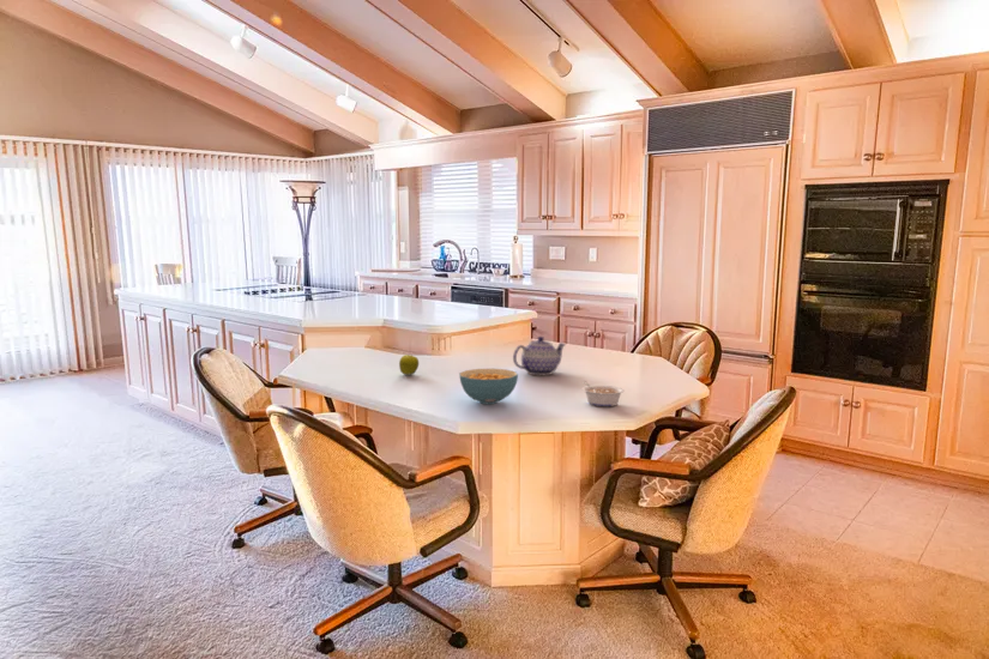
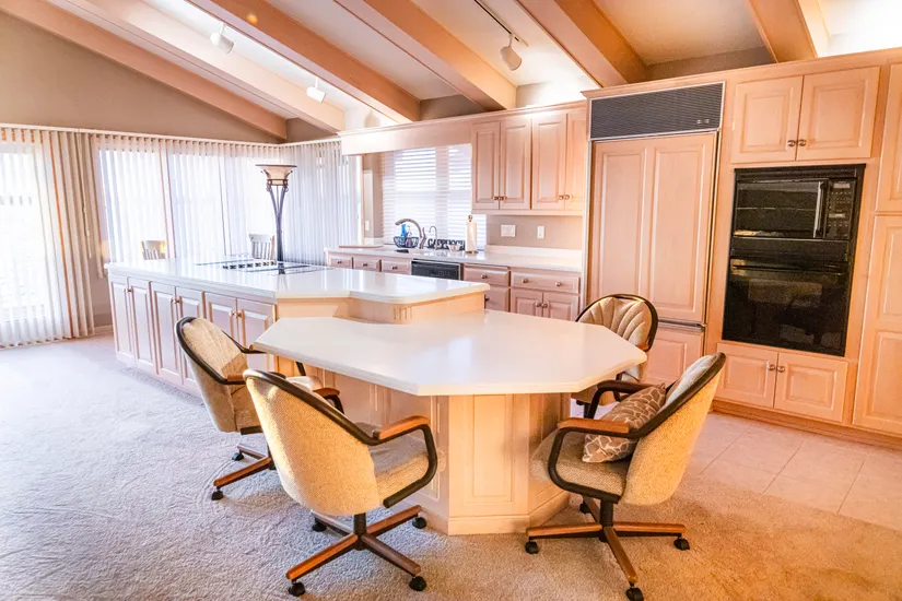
- legume [581,380,626,407]
- teapot [512,335,567,376]
- cereal bowl [458,368,519,405]
- fruit [398,353,420,376]
